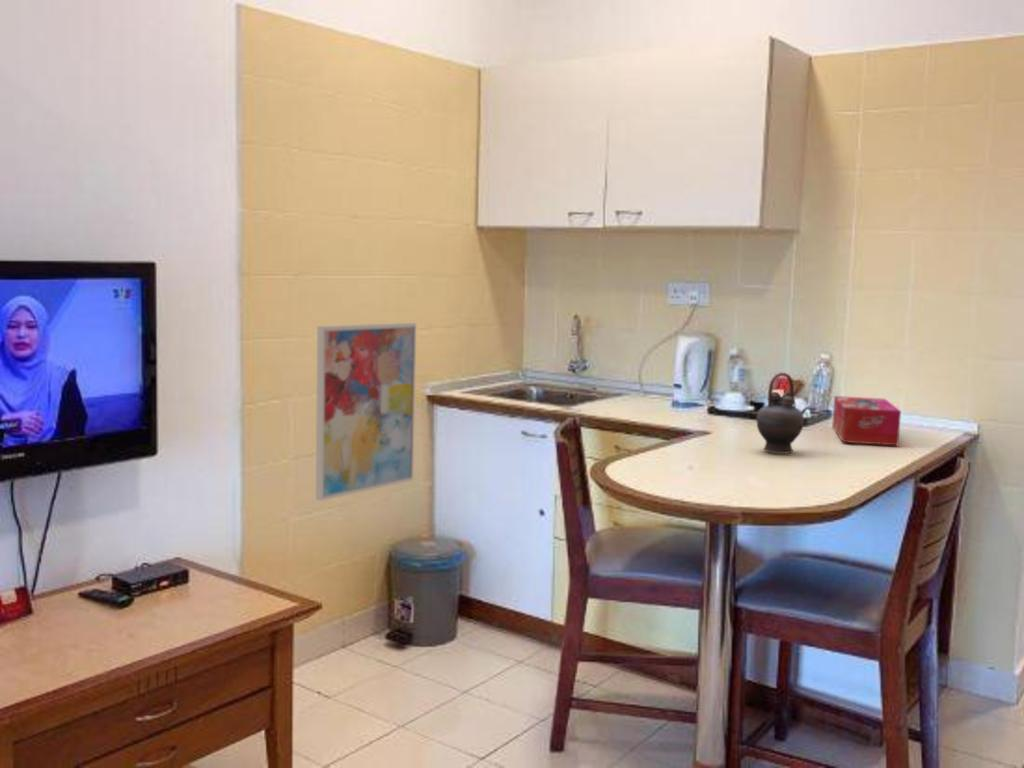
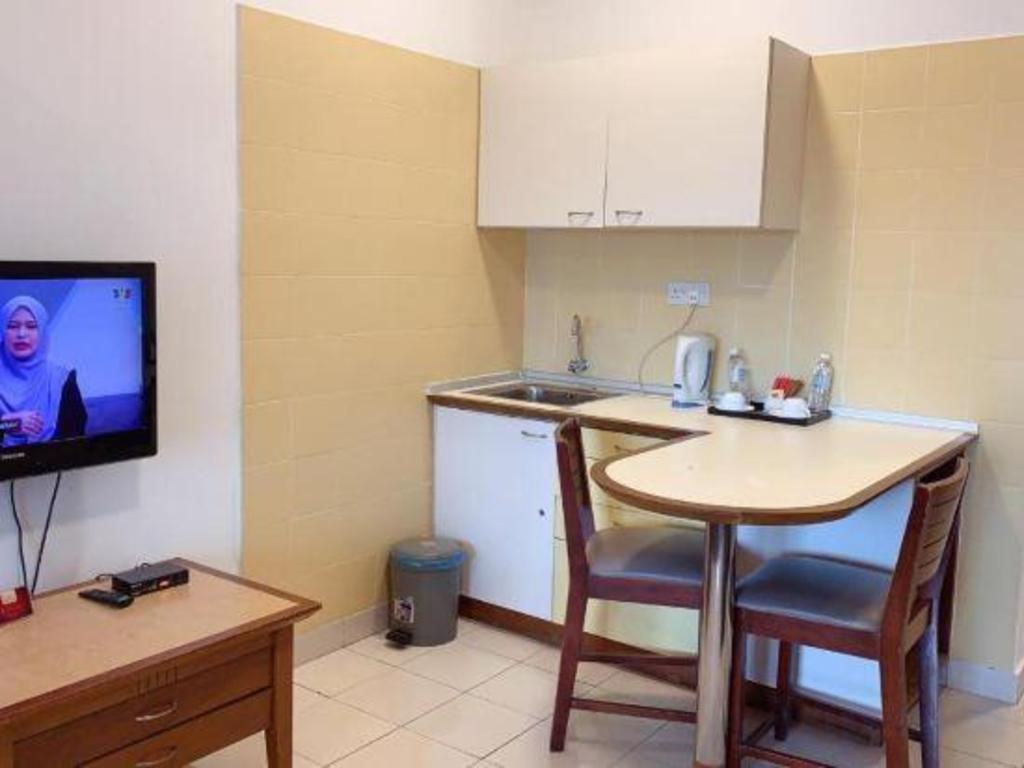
- tissue box [831,395,902,447]
- wall art [315,322,417,502]
- teapot [755,372,810,455]
